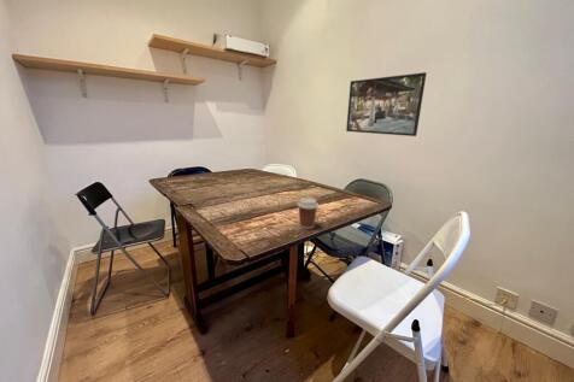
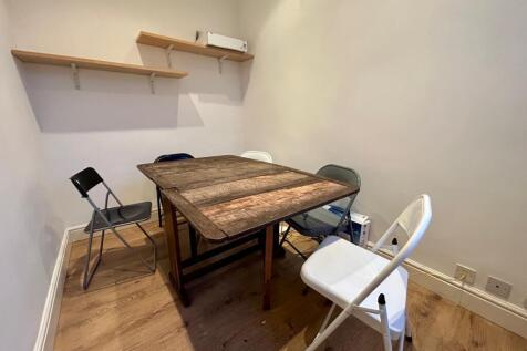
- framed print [345,71,427,137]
- coffee cup [297,196,320,230]
